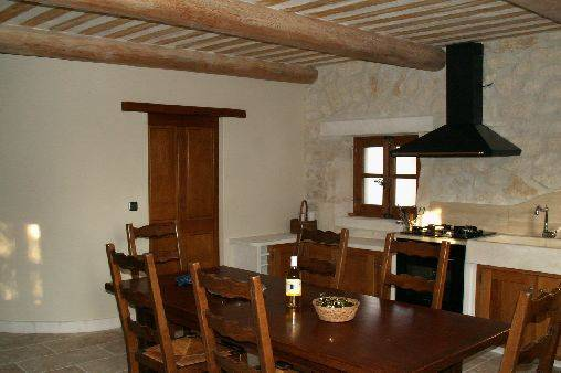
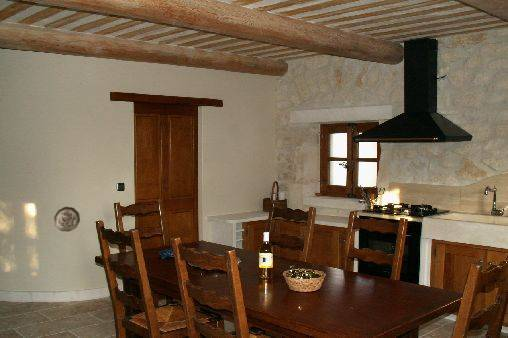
+ decorative plate [53,206,81,233]
